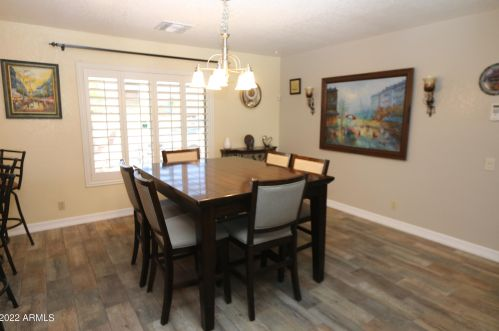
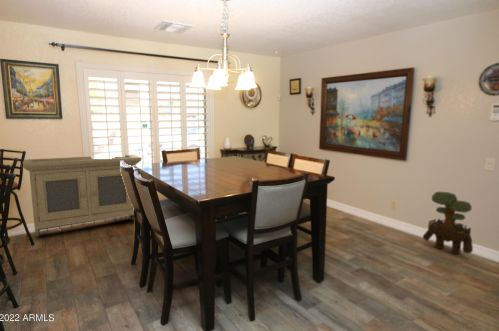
+ potted tree [422,191,474,256]
+ storage cabinet [22,154,142,238]
